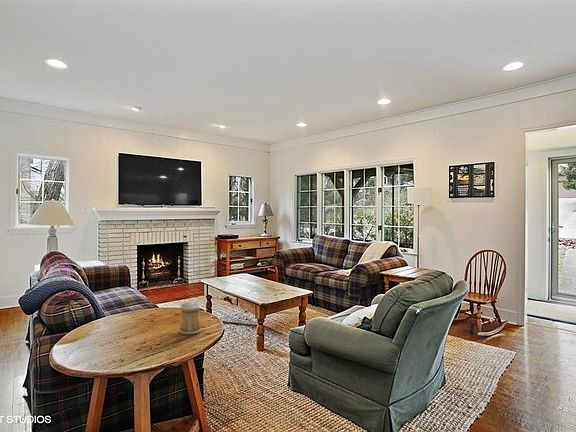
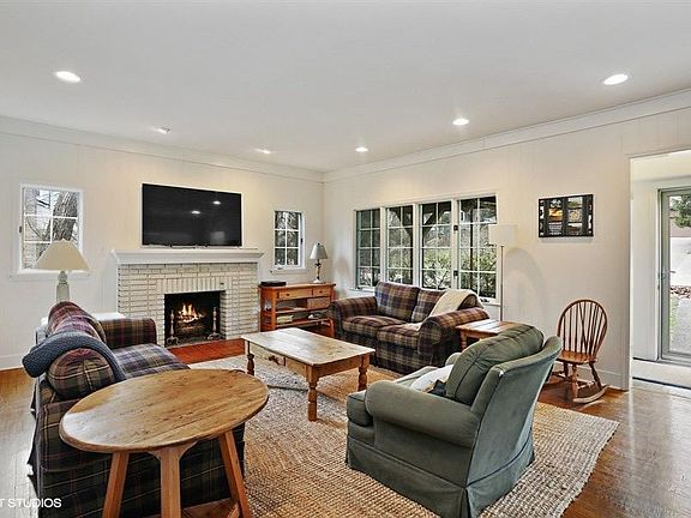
- mug [179,301,202,335]
